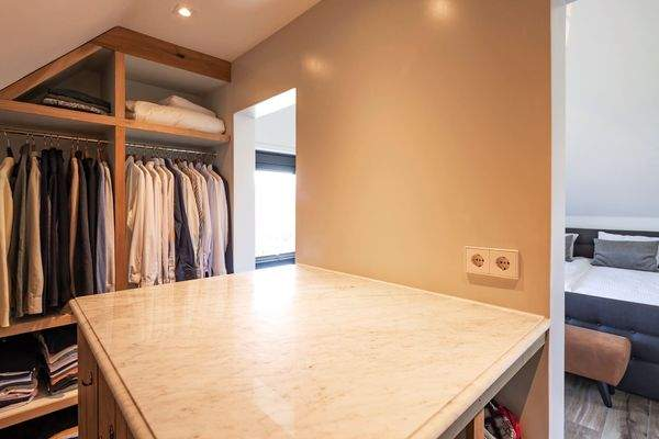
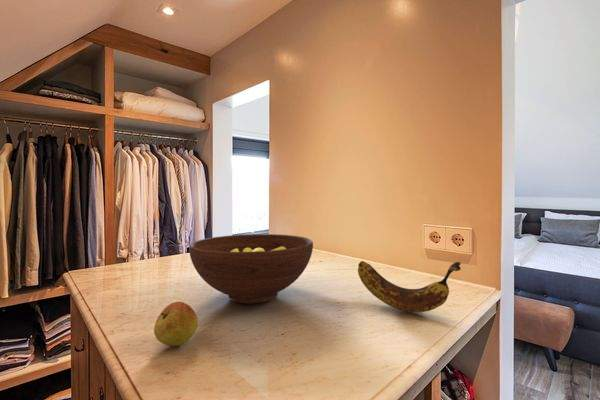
+ banana [357,260,462,313]
+ fruit bowl [188,233,314,304]
+ apple [153,301,199,347]
